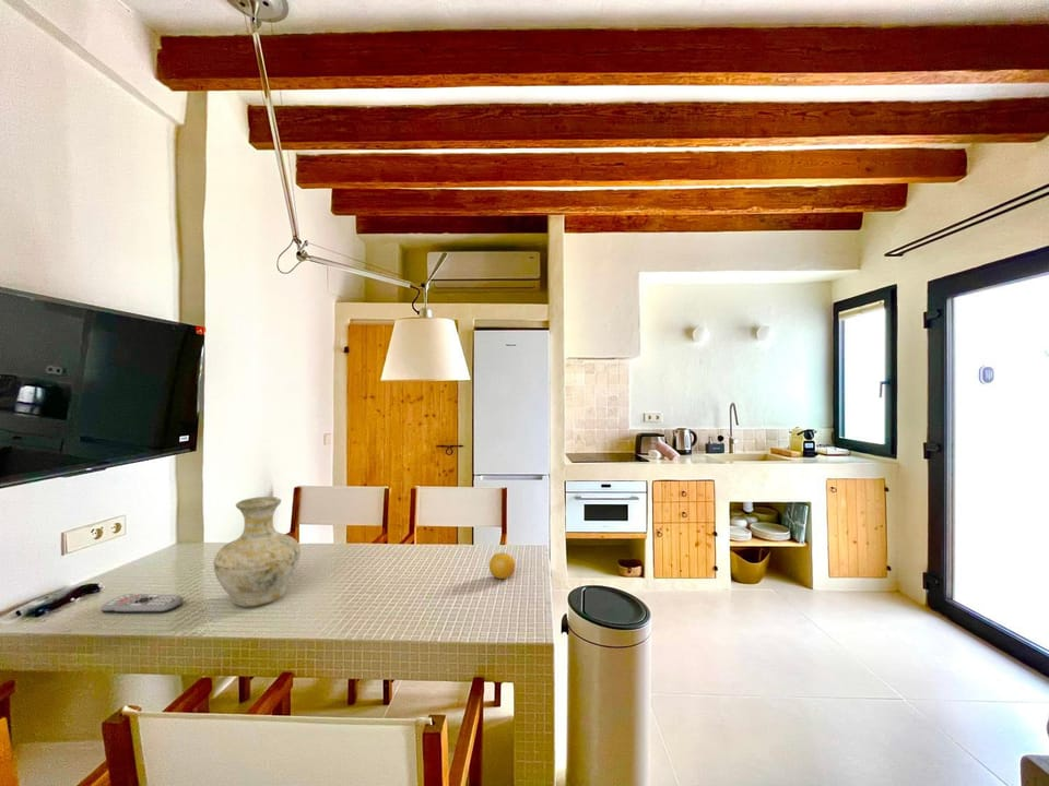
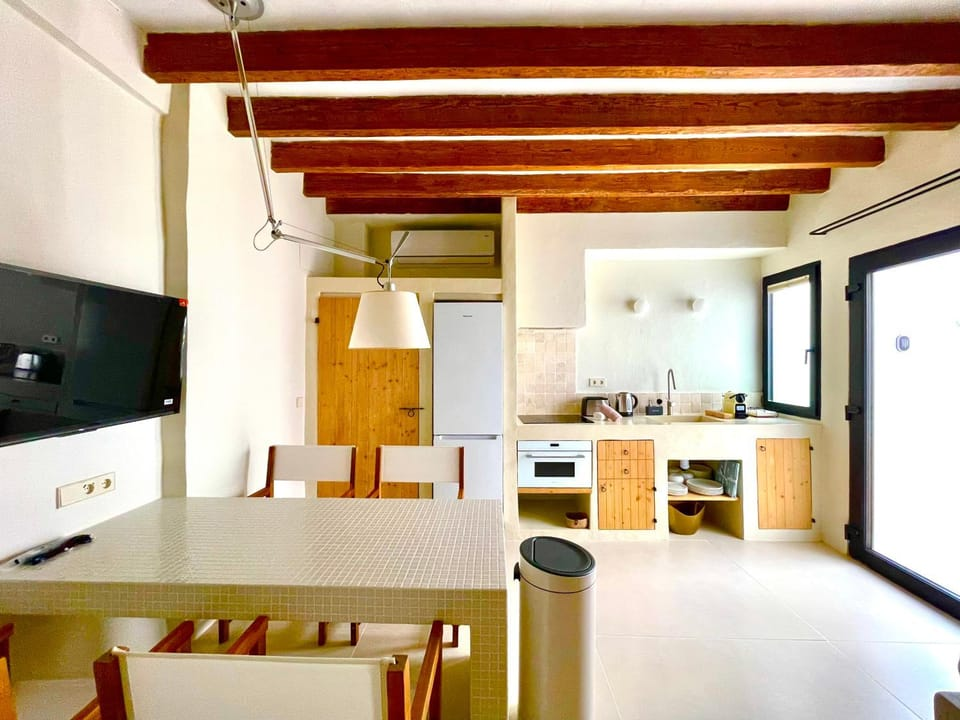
- fruit [488,551,516,580]
- vase [213,496,302,607]
- remote control [101,593,184,614]
